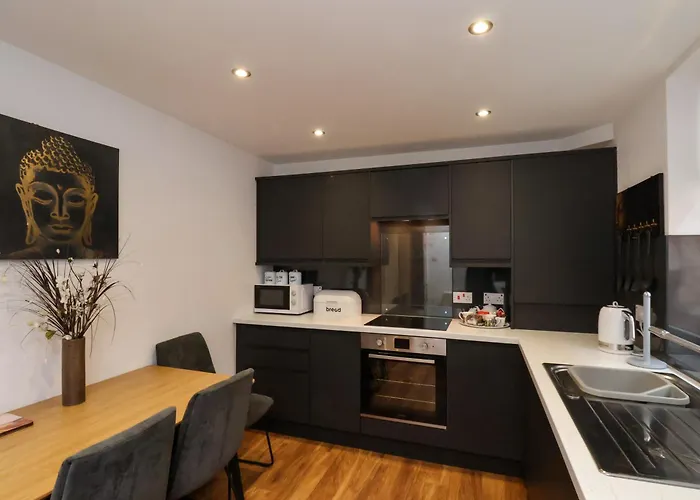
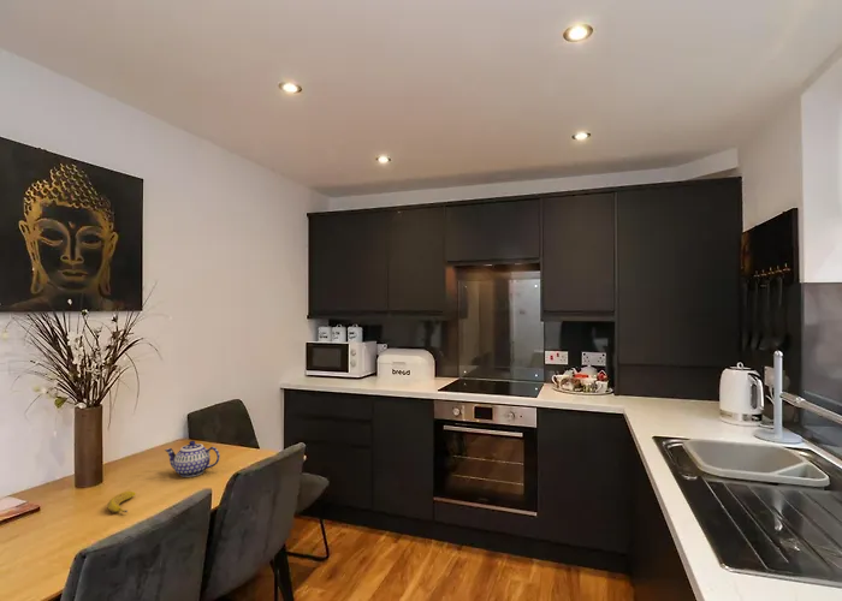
+ banana [106,490,137,513]
+ teapot [164,440,221,478]
